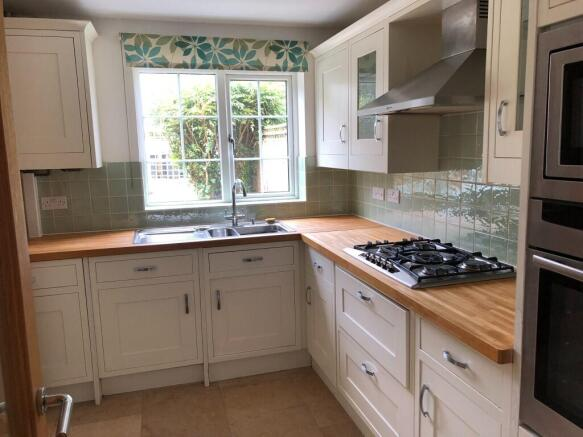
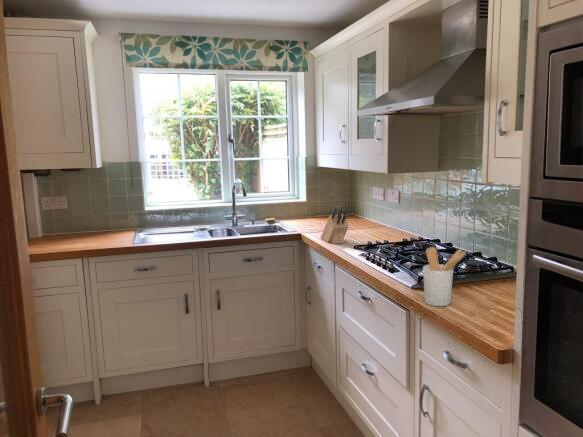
+ knife block [320,206,350,245]
+ utensil holder [422,246,467,307]
